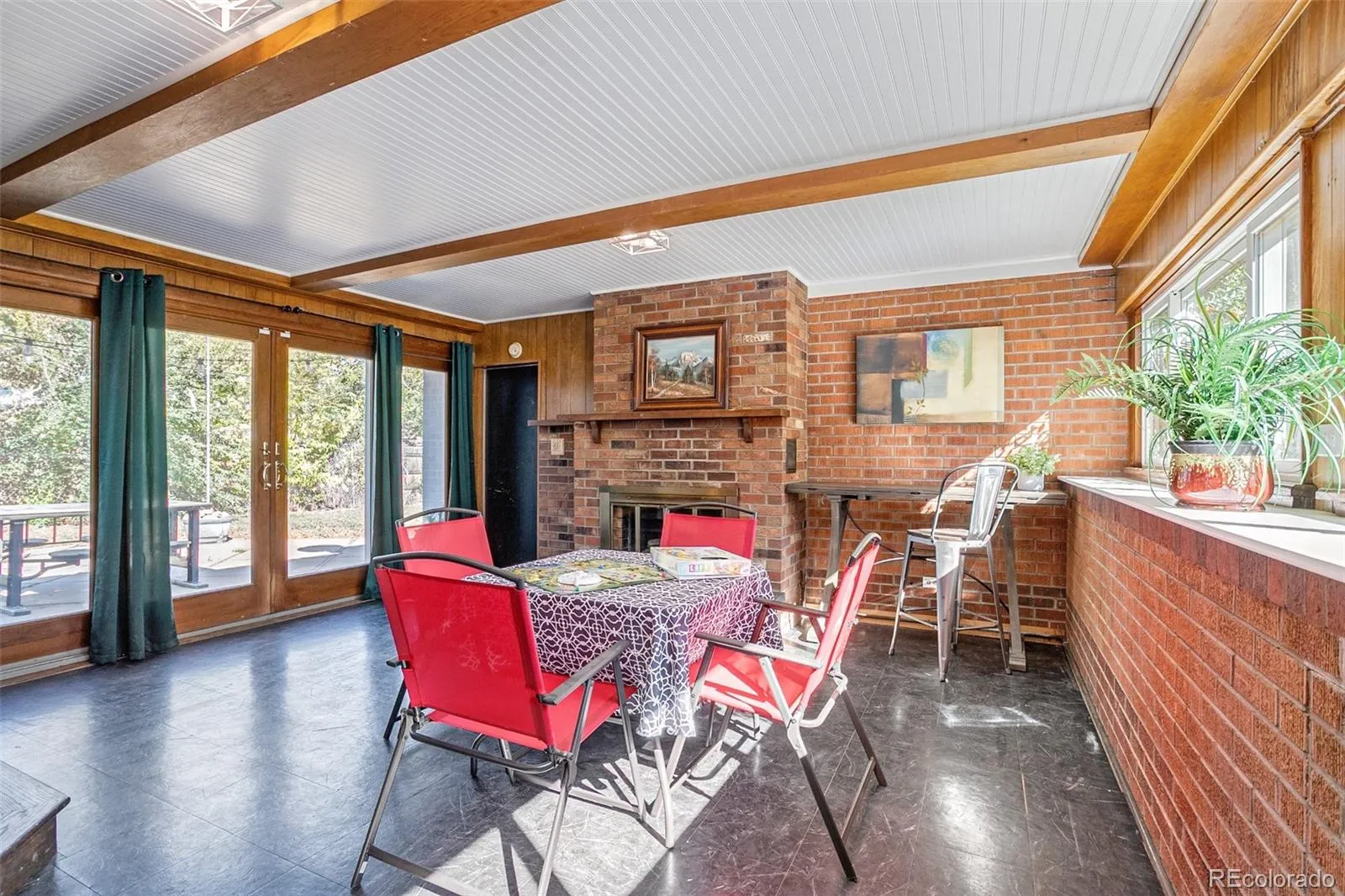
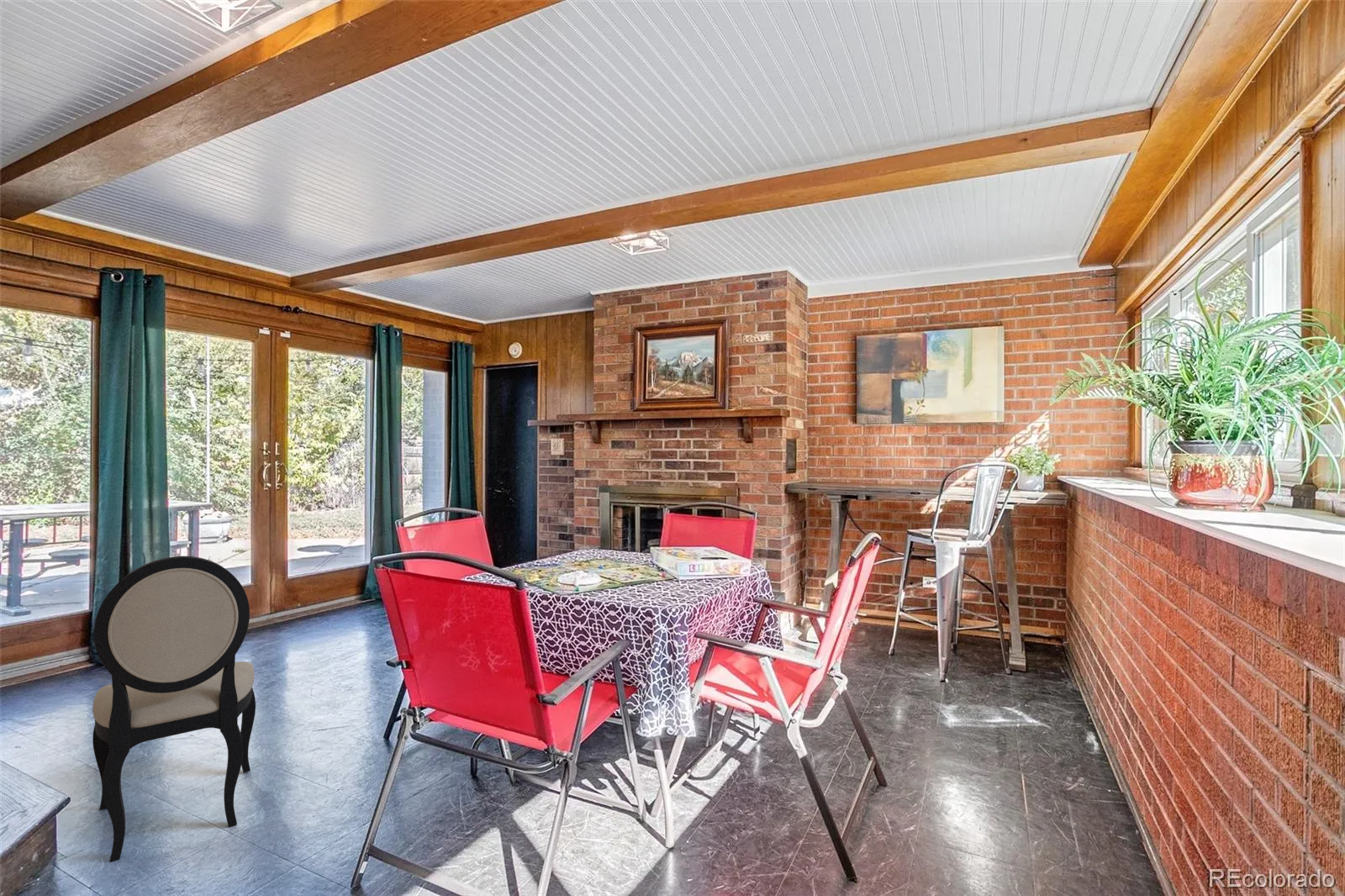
+ dining chair [92,556,256,863]
